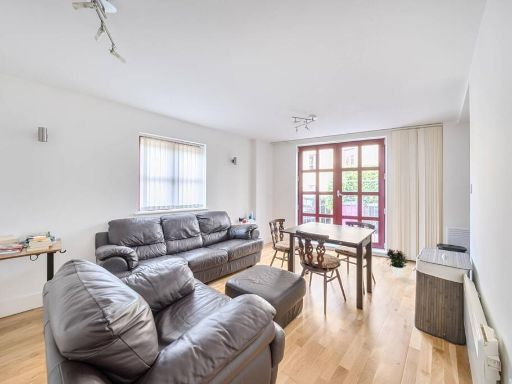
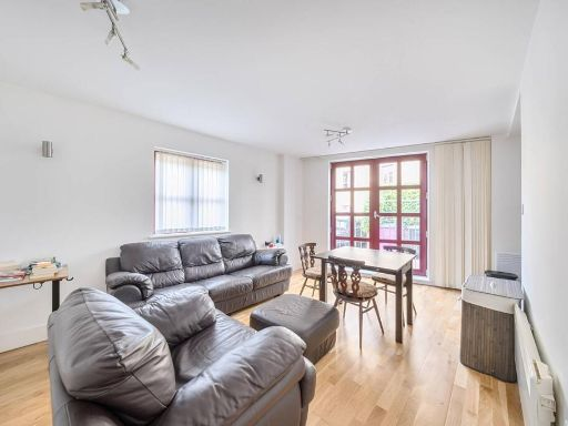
- potted flower [384,248,410,278]
